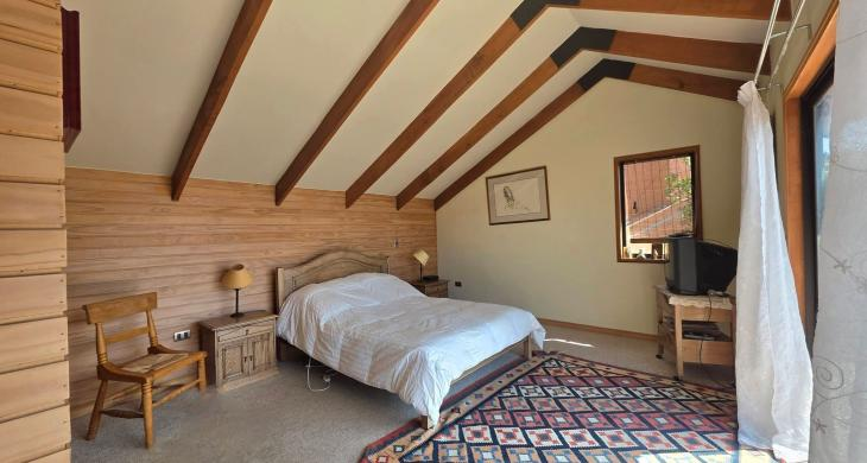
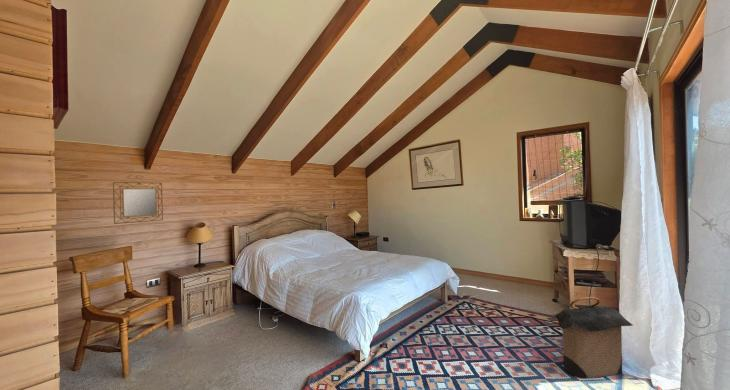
+ home mirror [112,181,164,225]
+ laundry hamper [553,296,634,379]
